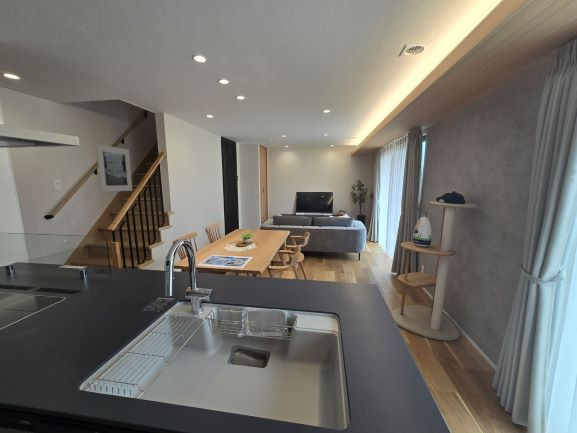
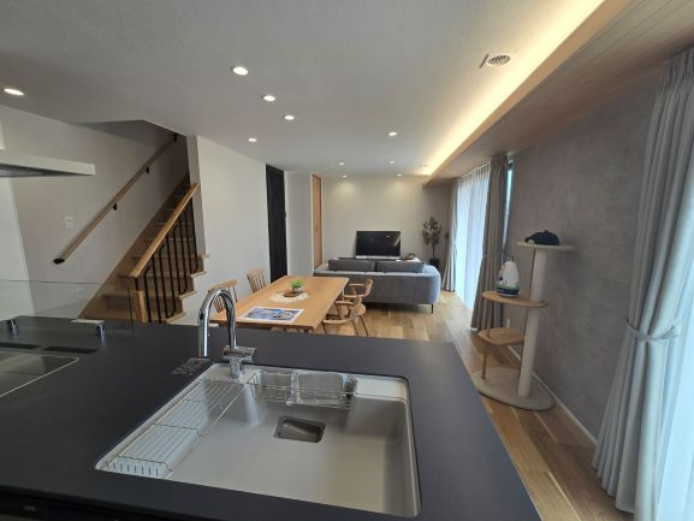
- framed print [95,143,133,193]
